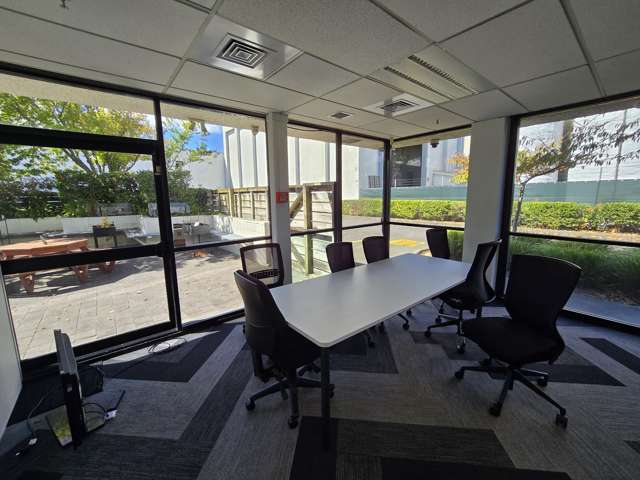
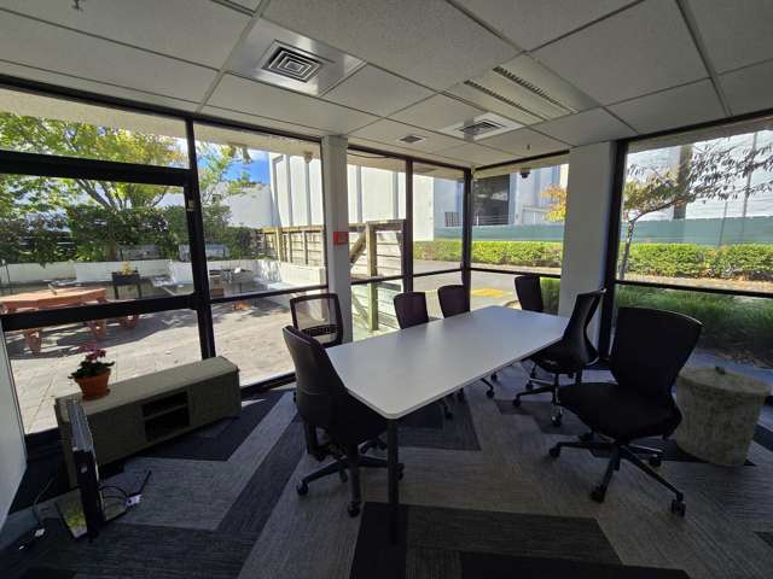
+ bench [52,355,244,490]
+ potted plant [66,343,116,400]
+ trash can [674,363,773,468]
